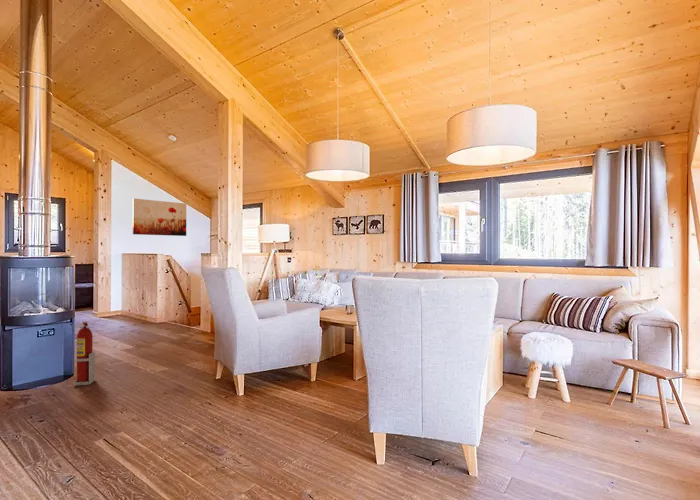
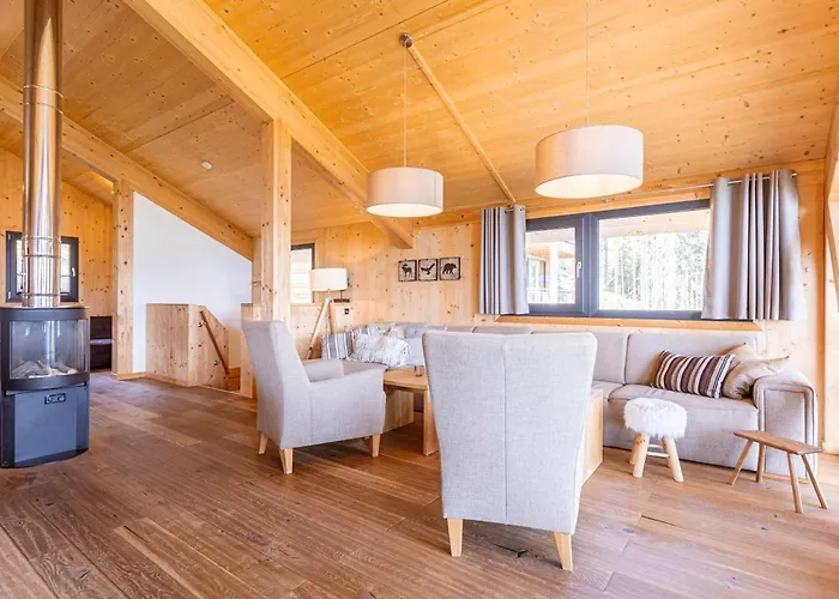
- fire extinguisher [73,321,96,386]
- wall art [132,197,187,237]
